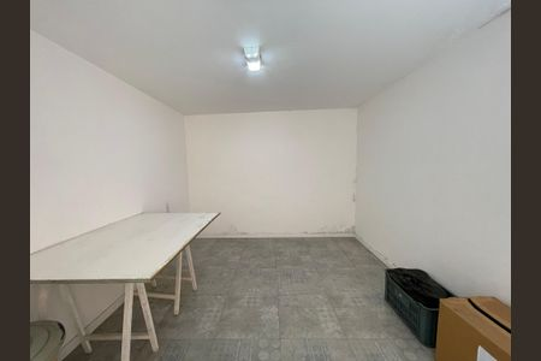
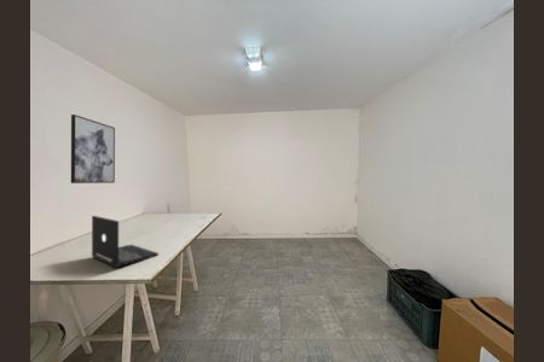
+ laptop [91,215,160,269]
+ wall art [70,113,116,185]
